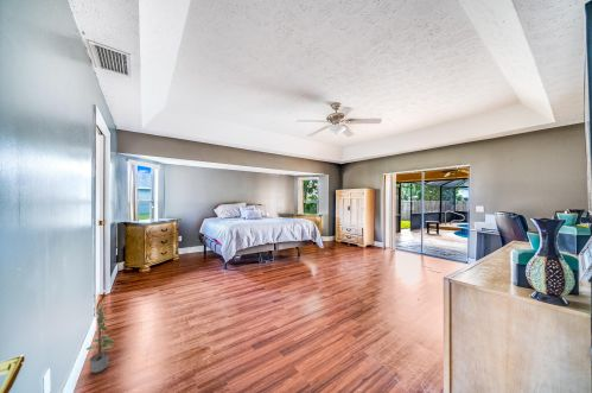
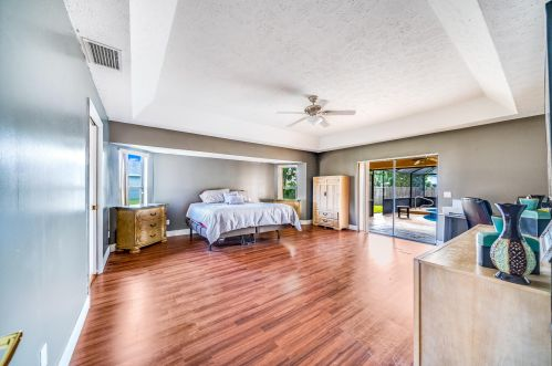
- potted plant [85,303,117,374]
